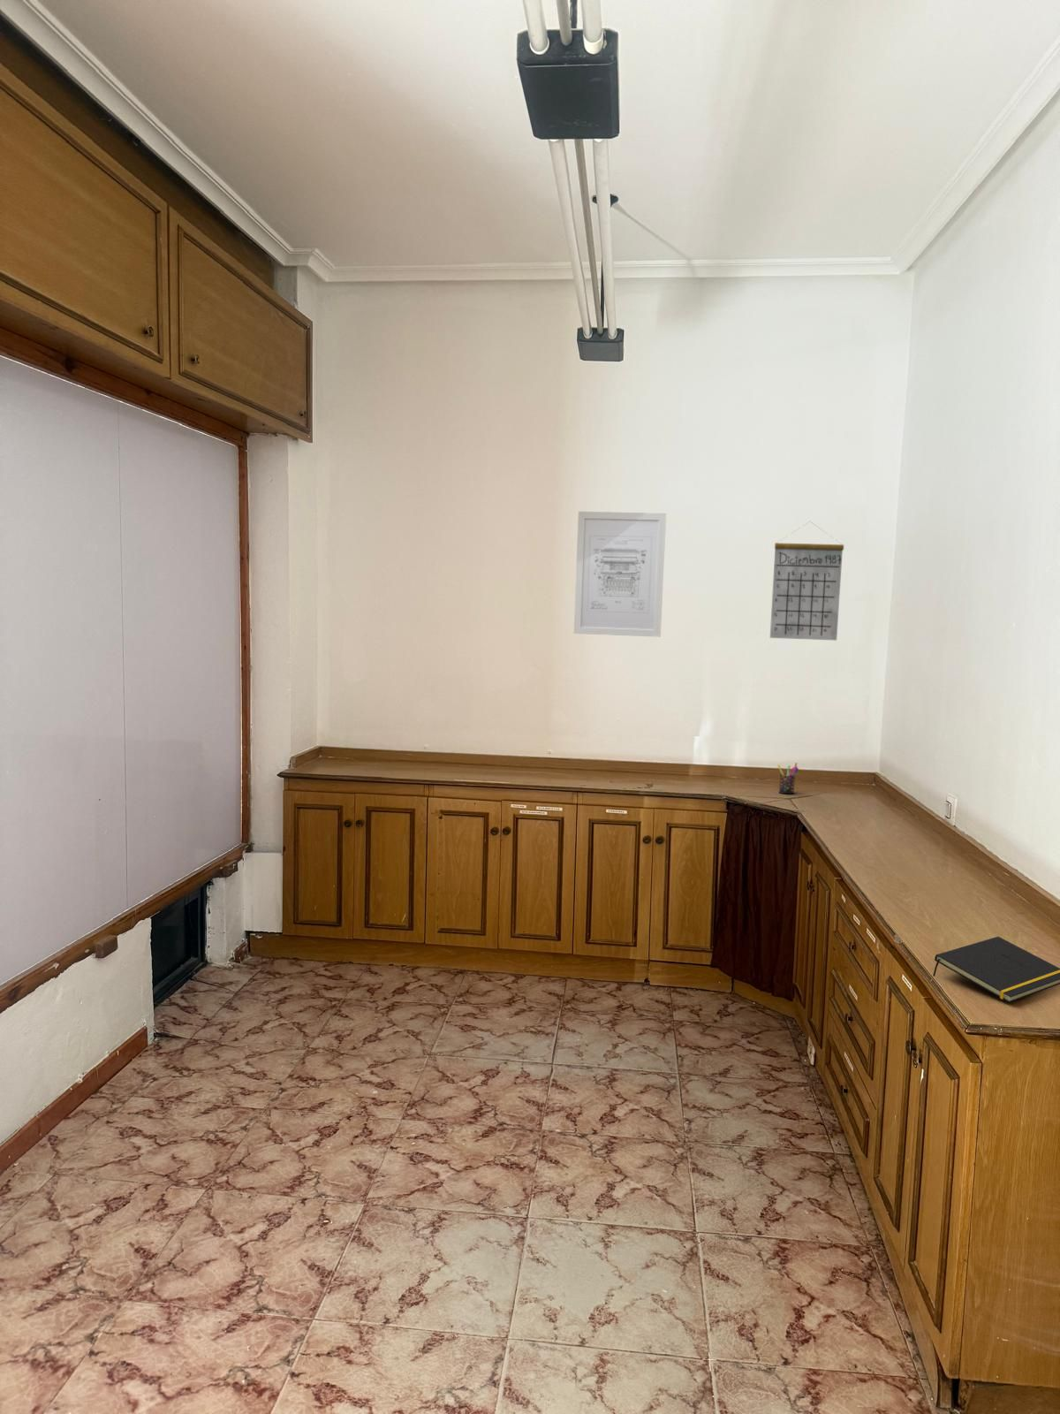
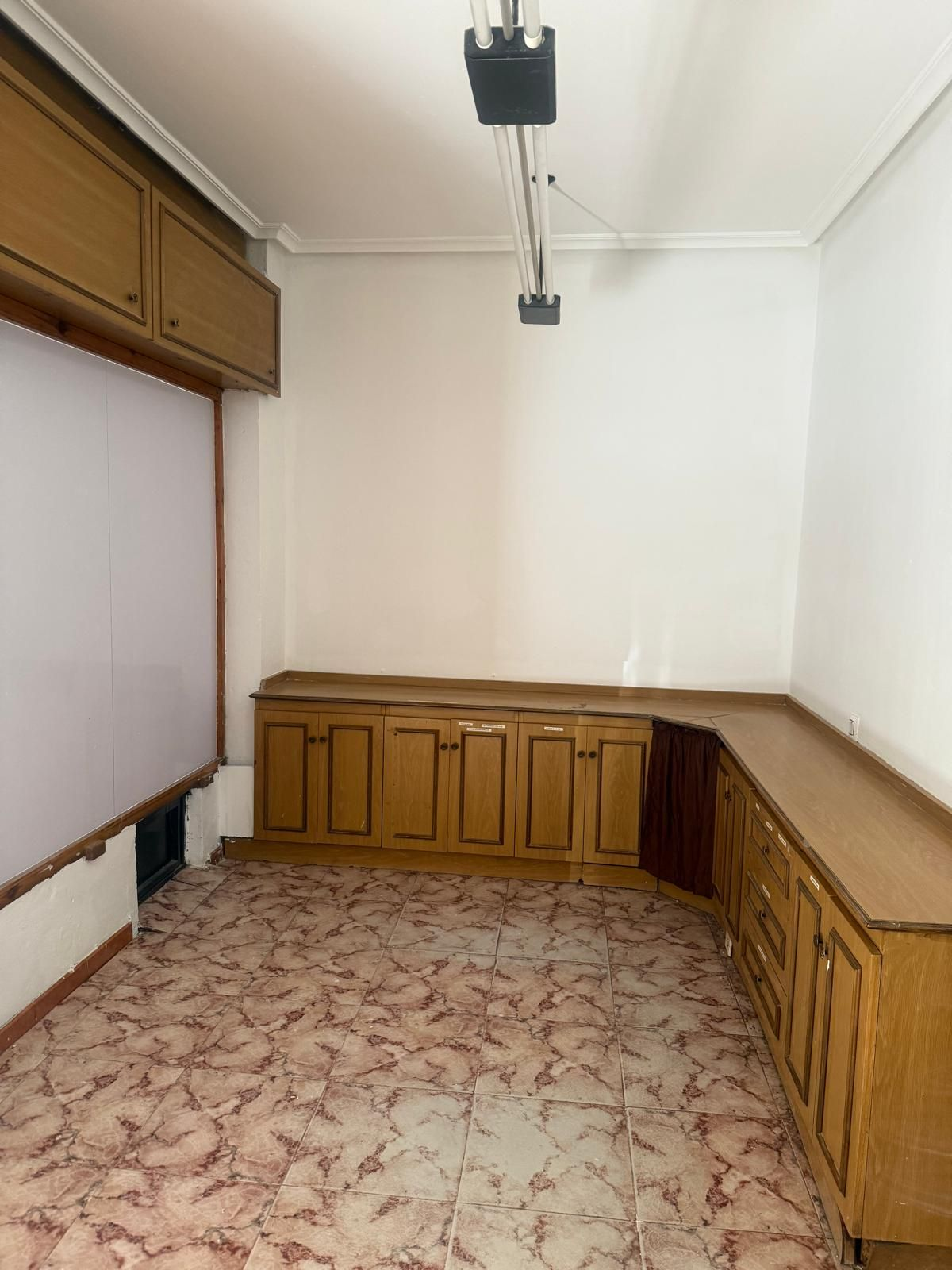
- calendar [769,521,844,641]
- pen holder [776,762,799,795]
- wall art [573,511,667,638]
- notepad [932,936,1060,1004]
